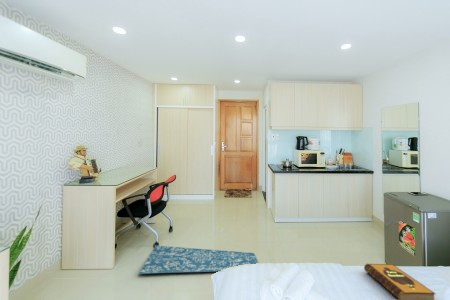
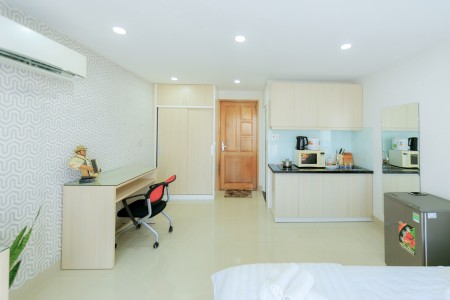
- hardback book [363,263,437,300]
- rug [137,245,259,275]
